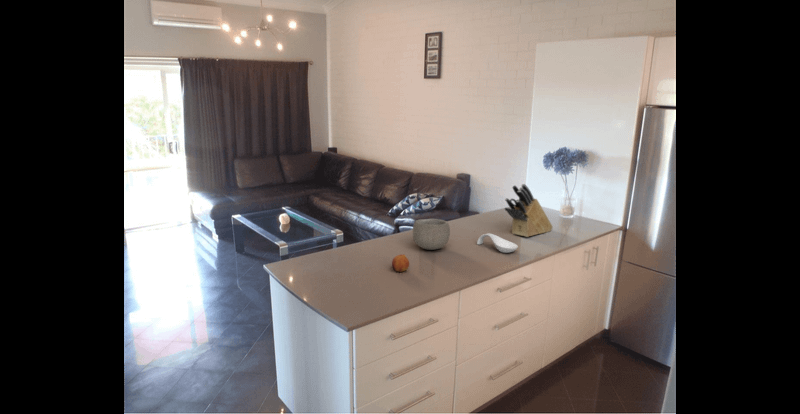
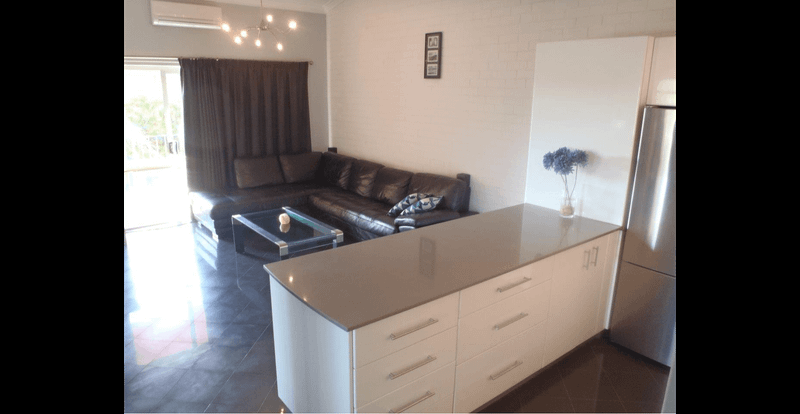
- bowl [411,218,451,251]
- fruit [391,253,410,273]
- knife block [504,183,554,238]
- spoon rest [476,233,519,254]
